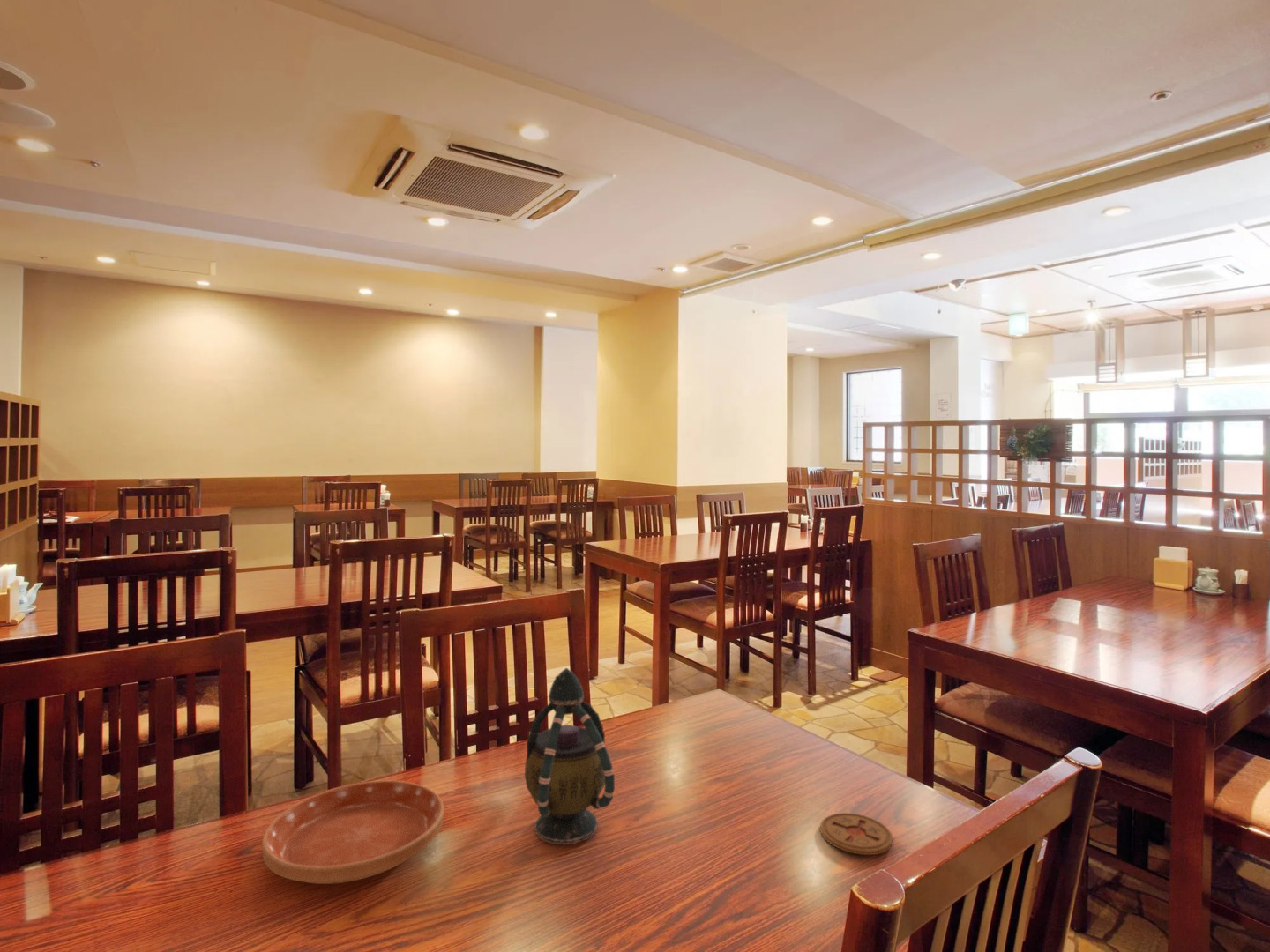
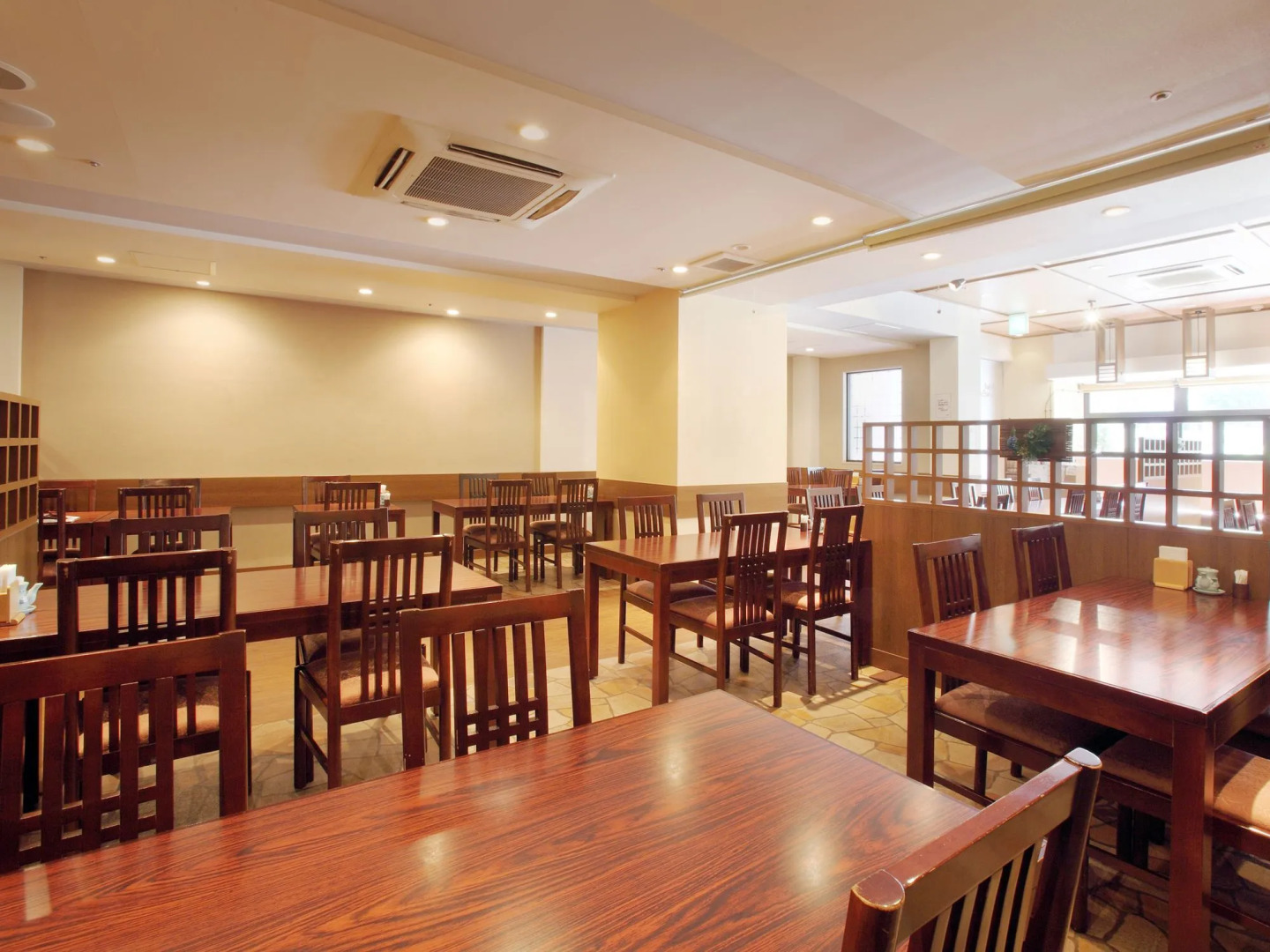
- coaster [819,812,893,856]
- teapot [524,667,616,845]
- saucer [261,780,444,885]
